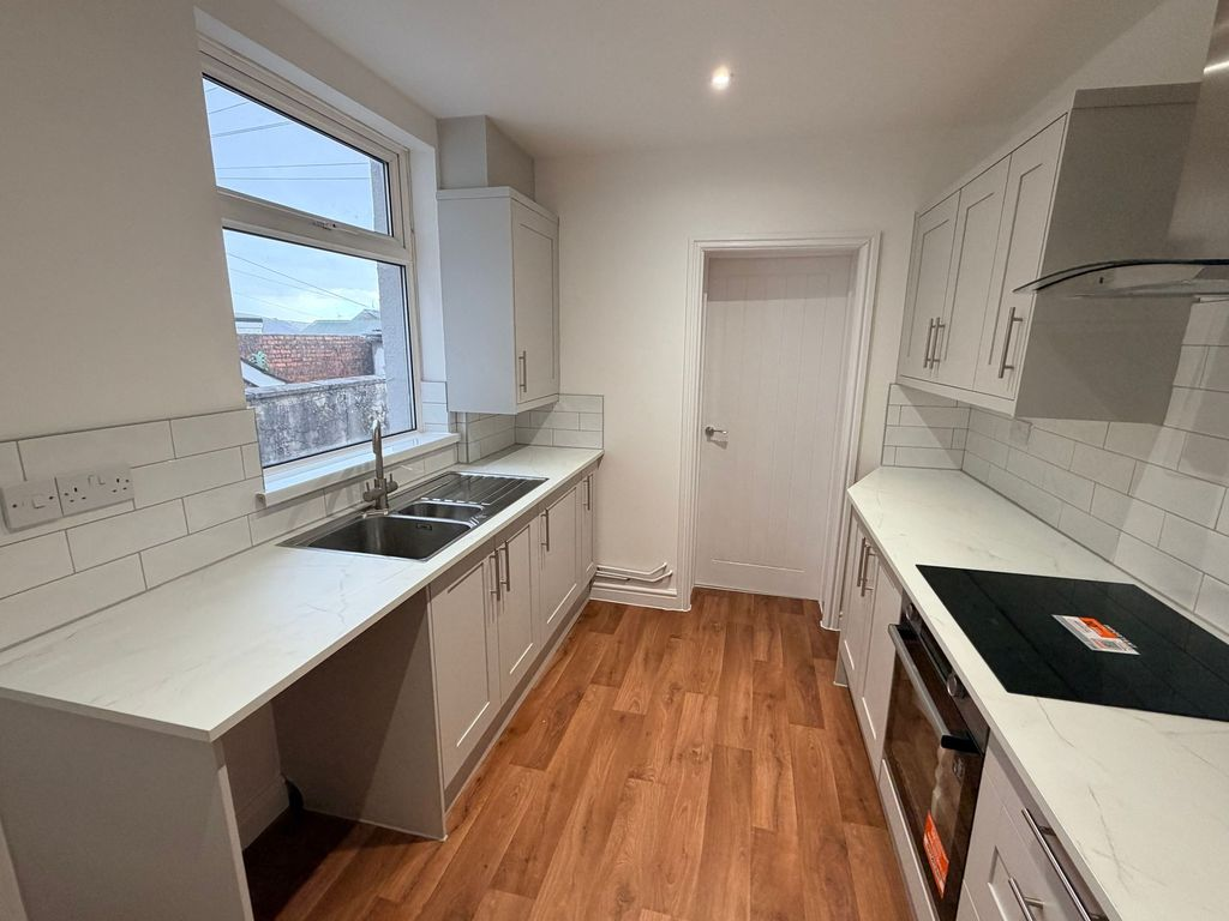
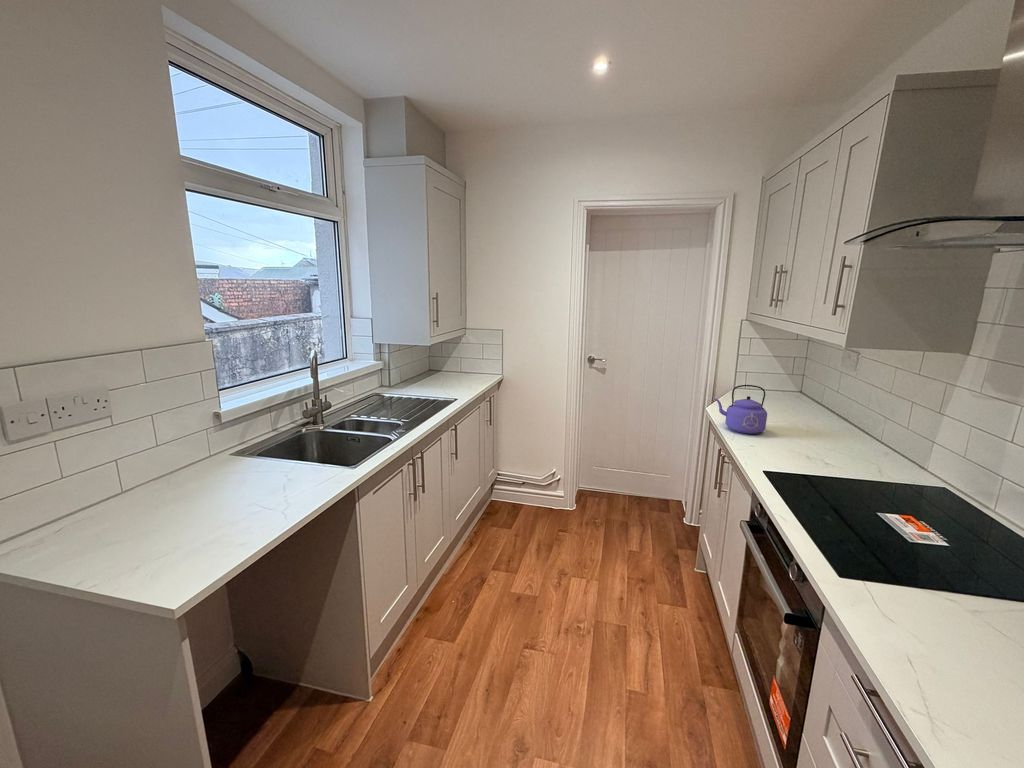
+ kettle [714,384,768,435]
